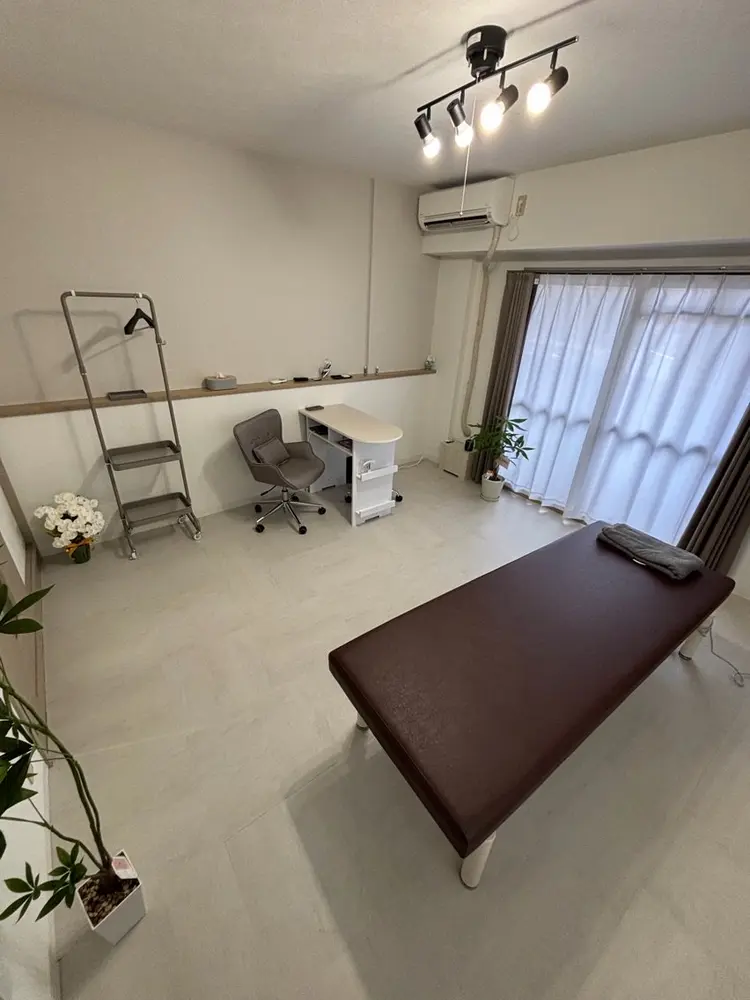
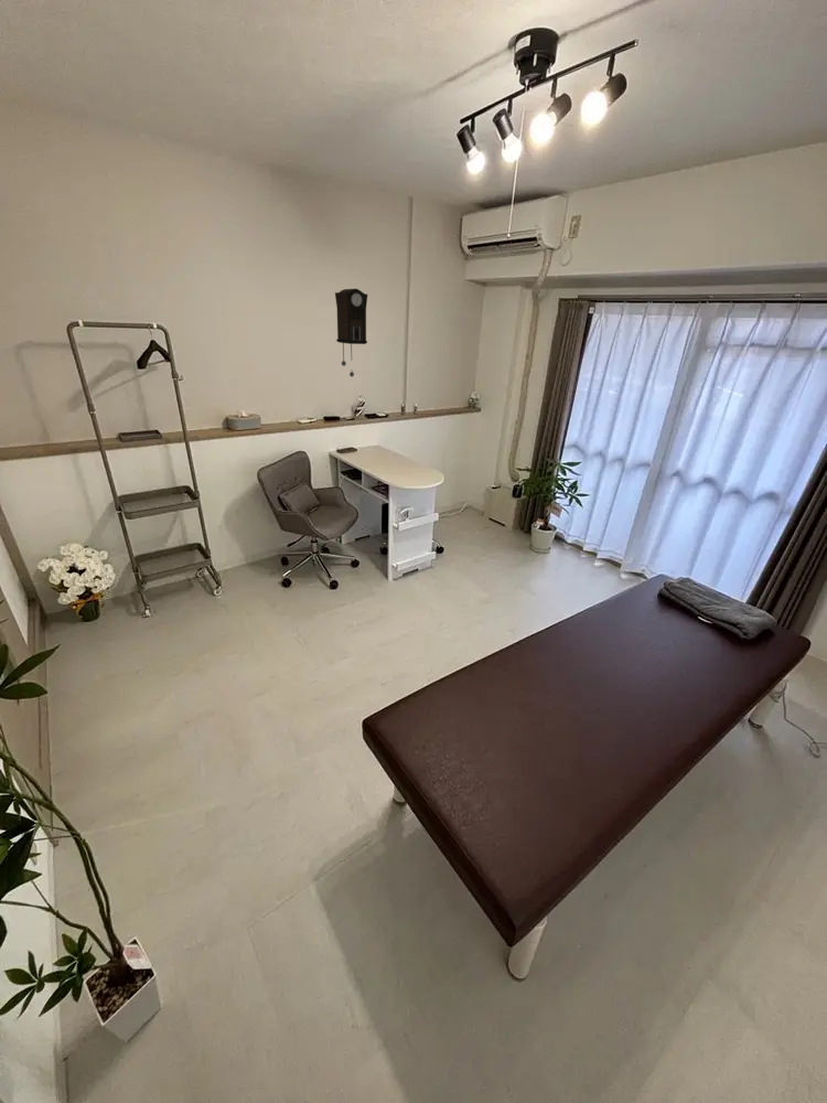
+ pendulum clock [334,288,368,378]
